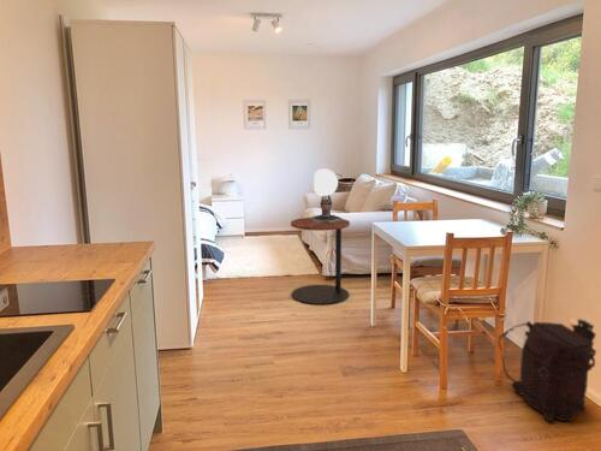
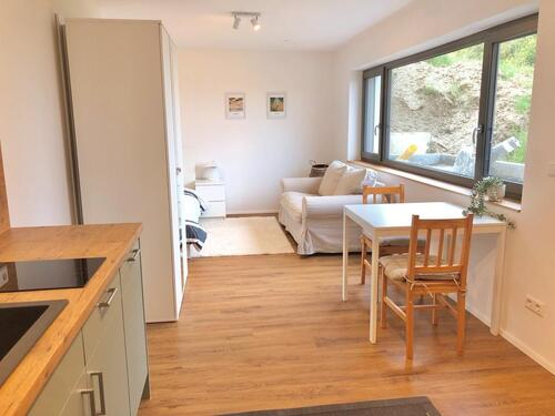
- side table [290,216,351,305]
- backpack [496,318,597,423]
- table lamp [309,167,344,224]
